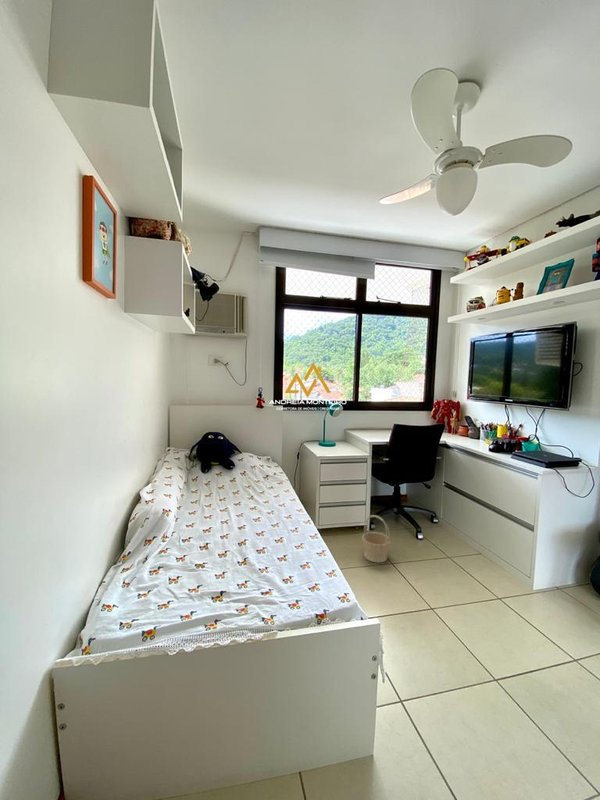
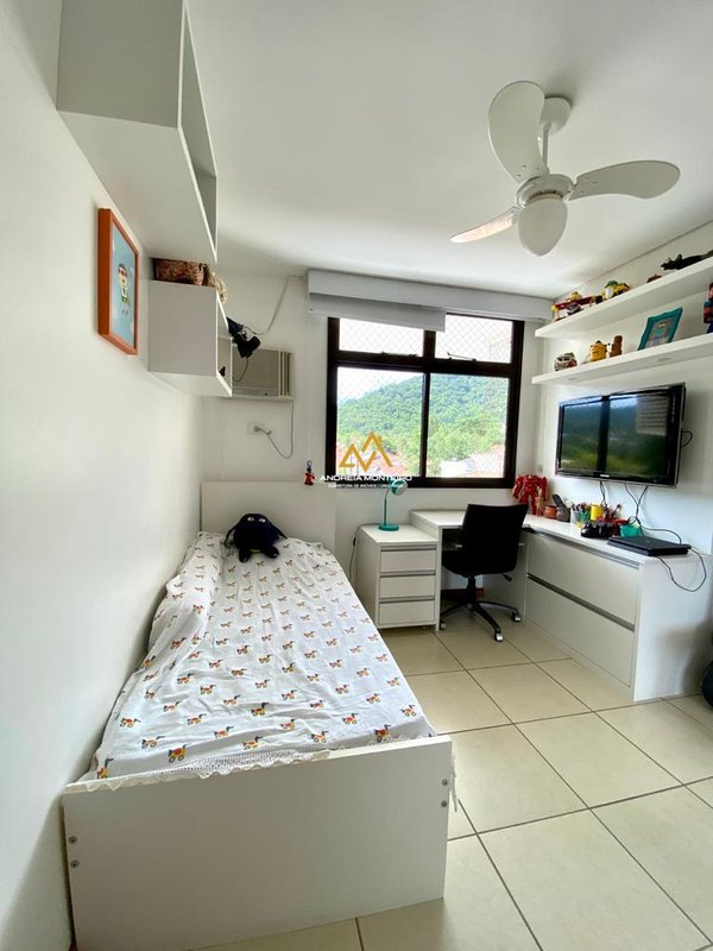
- basket [361,514,392,564]
